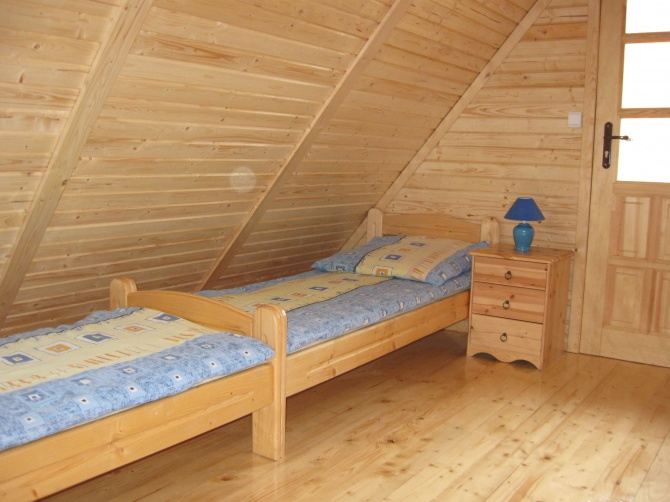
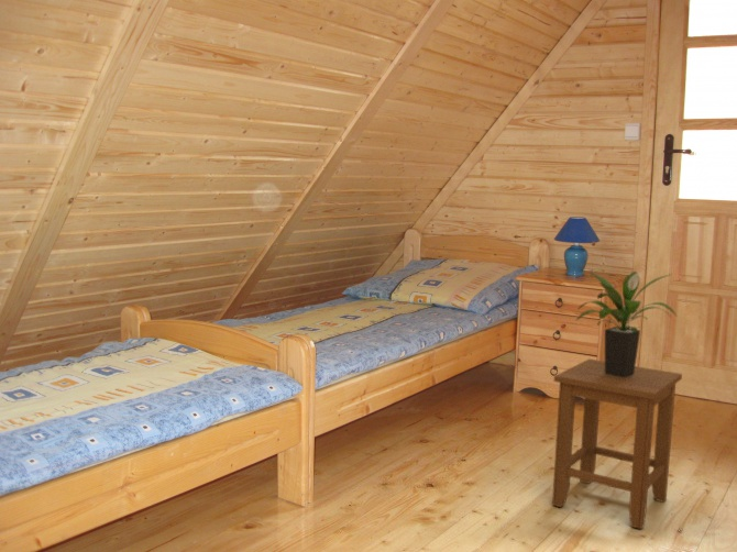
+ stool [551,357,683,530]
+ potted plant [574,271,678,377]
